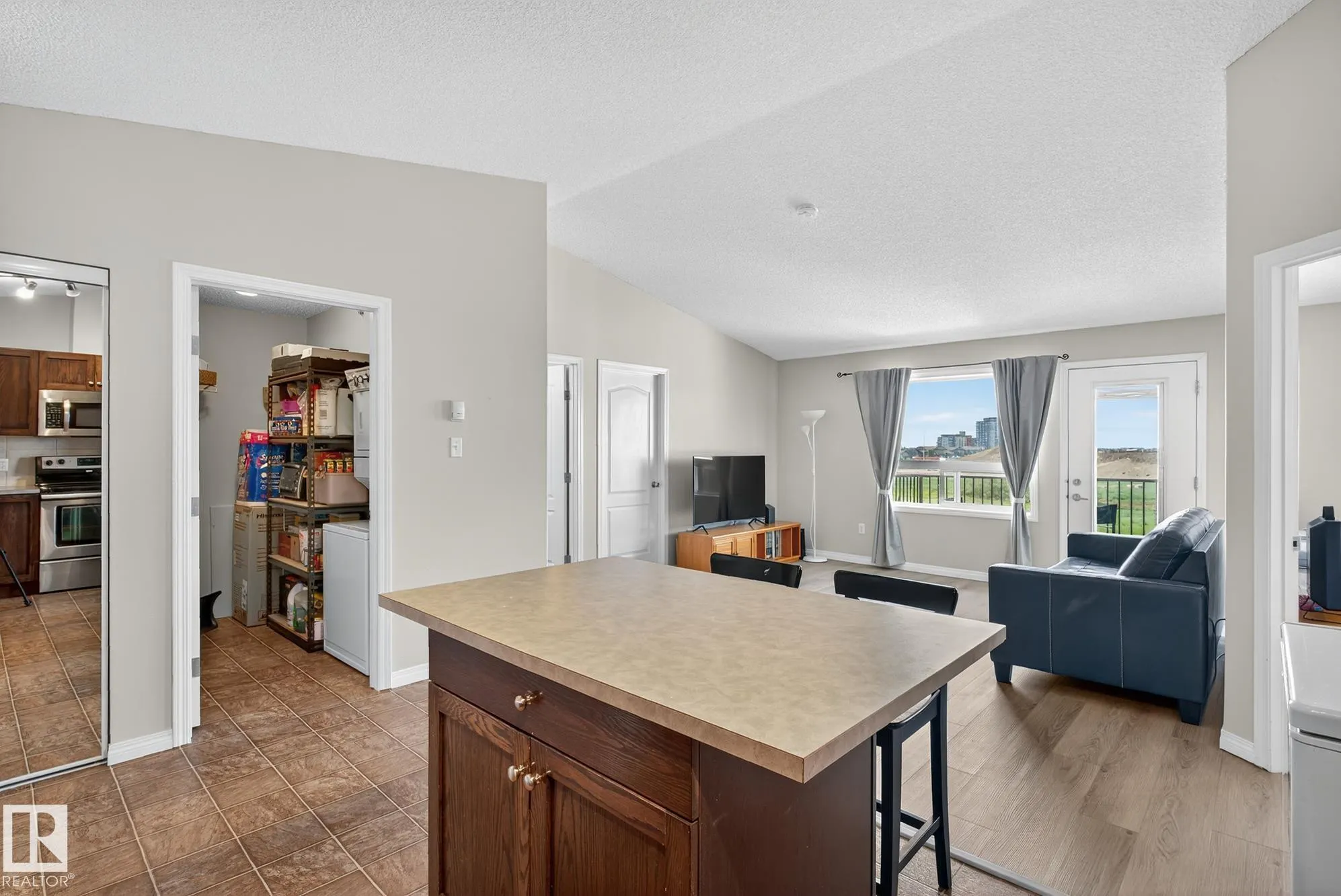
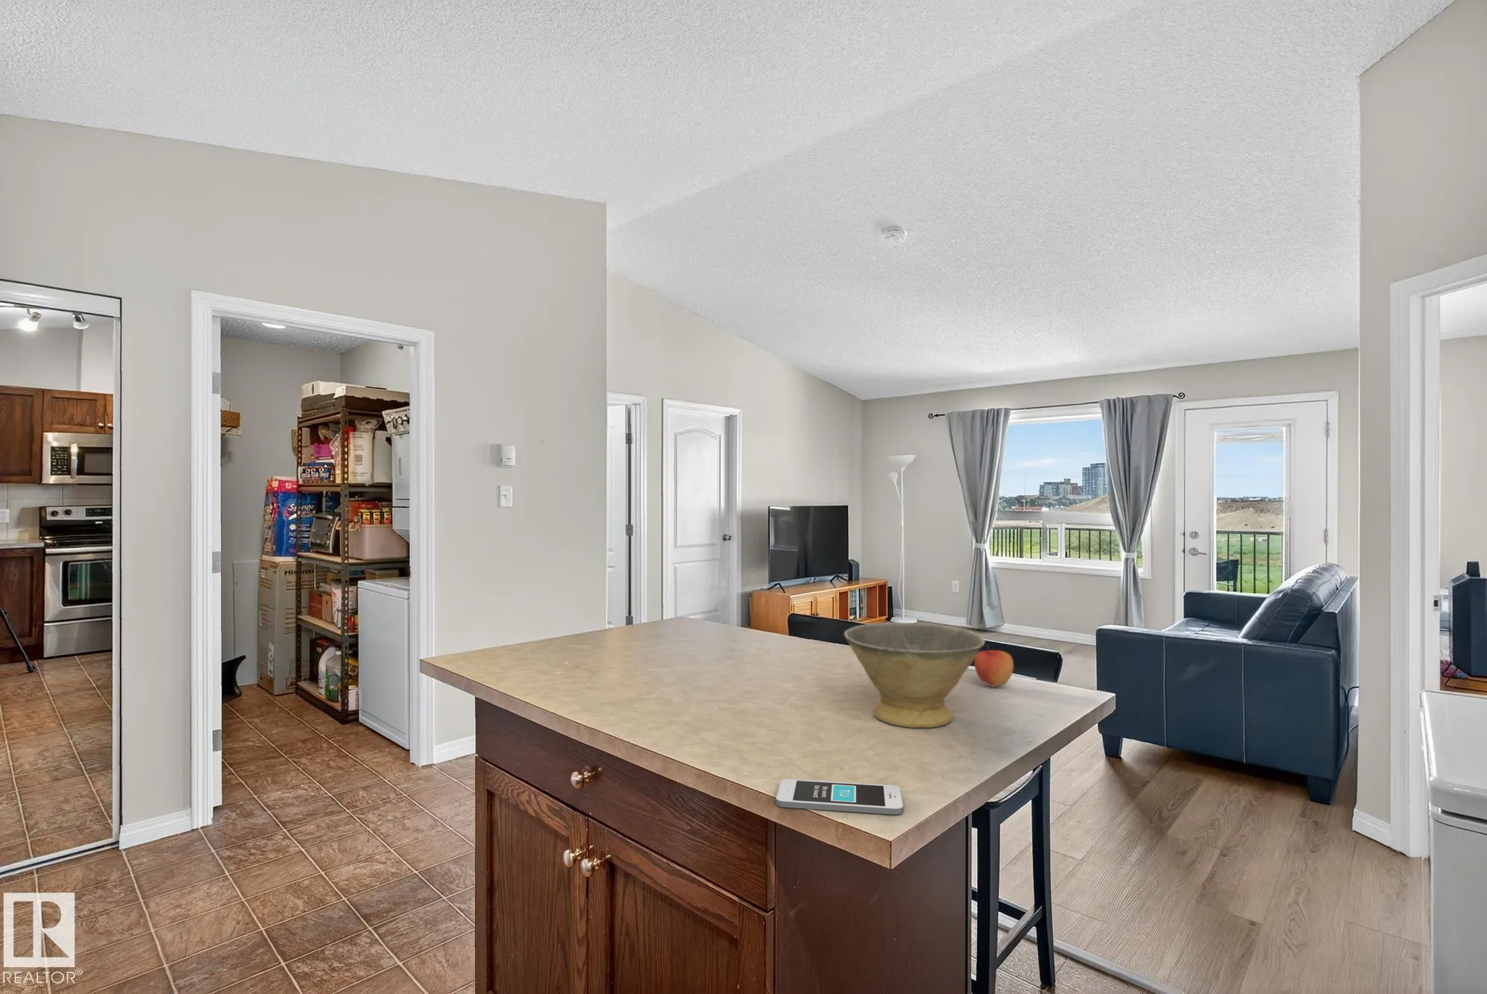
+ bowl [844,622,986,729]
+ smartphone [775,778,905,815]
+ apple [974,645,1015,688]
